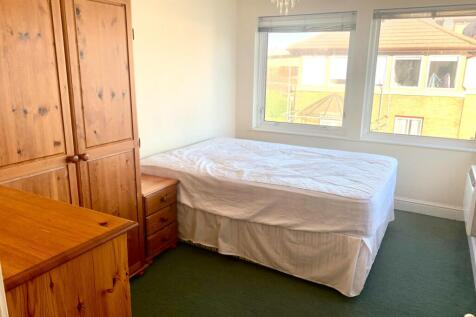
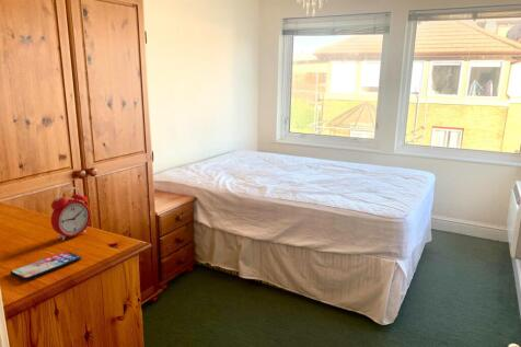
+ smartphone [10,251,82,281]
+ alarm clock [50,186,92,241]
